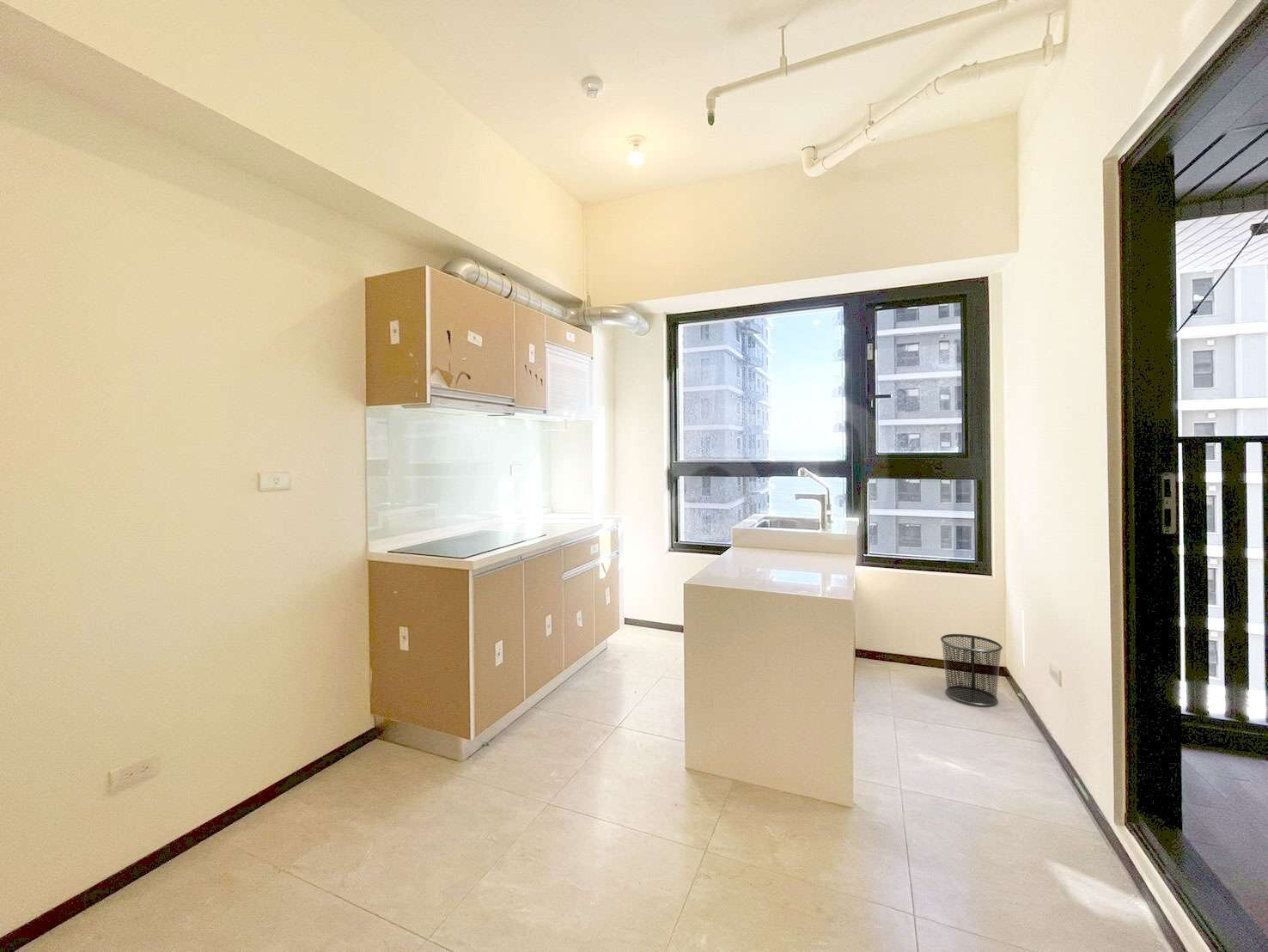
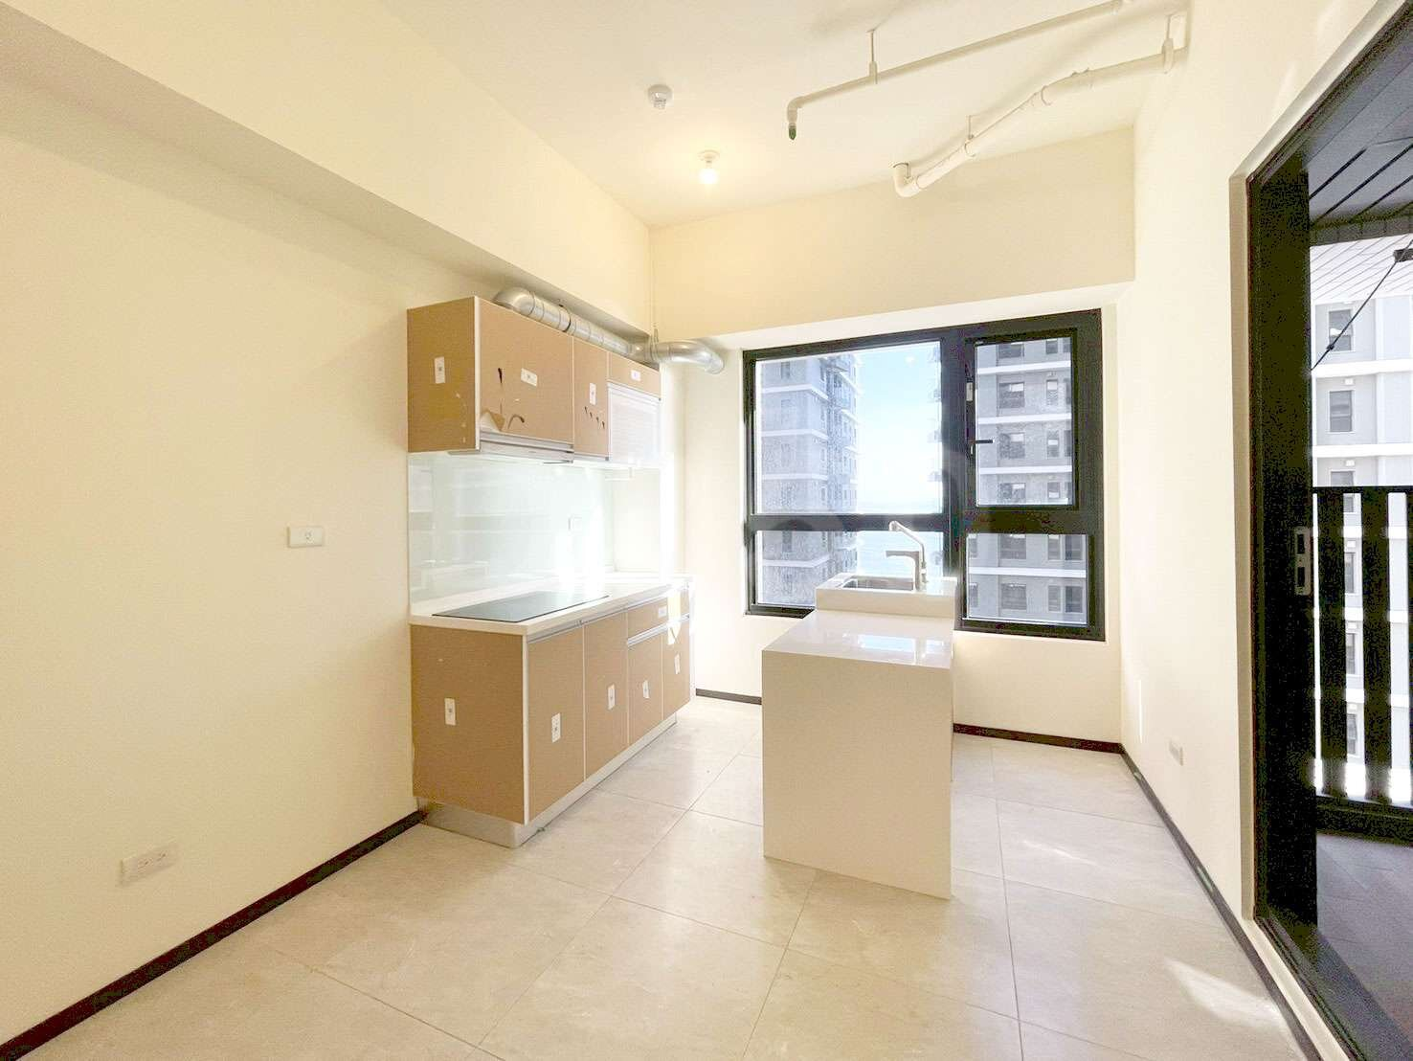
- waste bin [940,633,1003,707]
